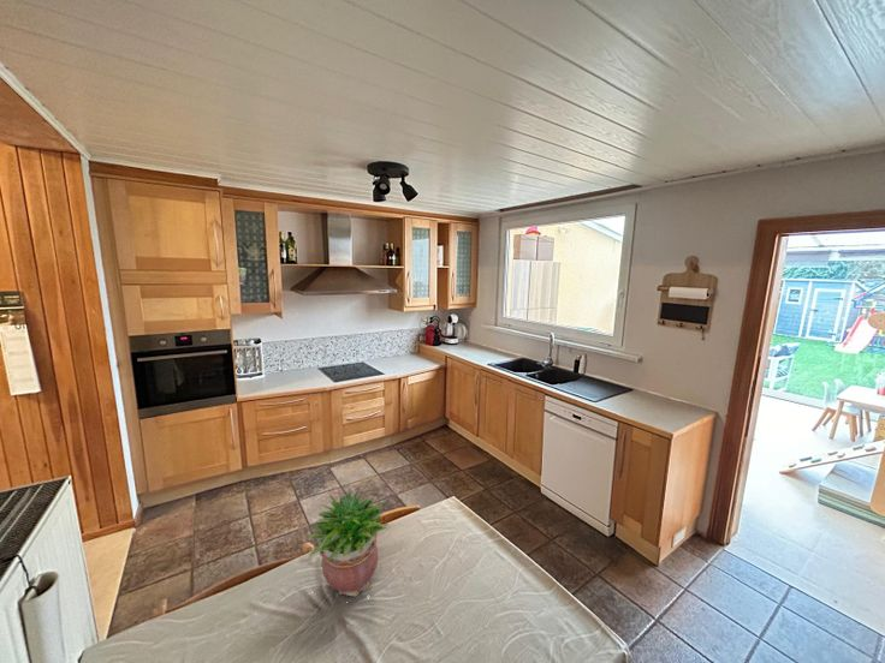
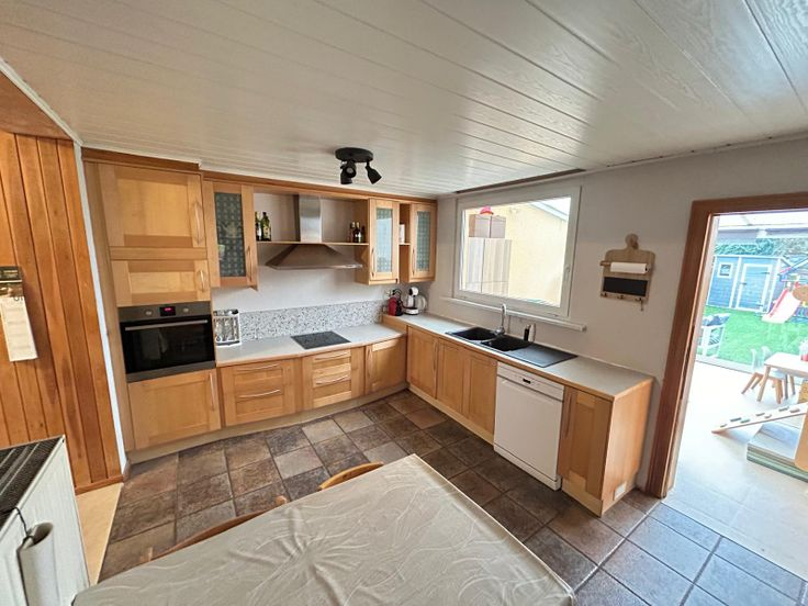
- potted plant [303,486,391,598]
